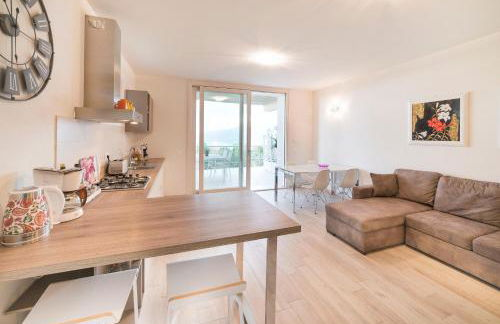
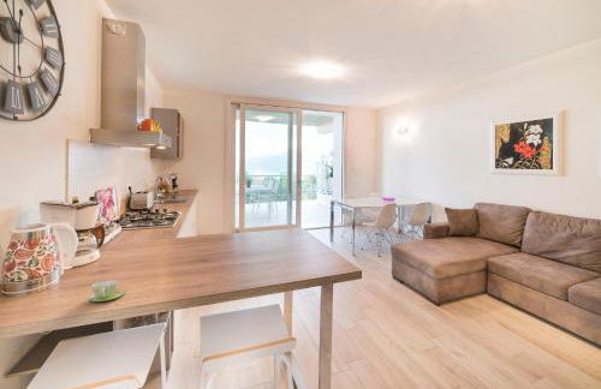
+ cup [84,279,125,304]
